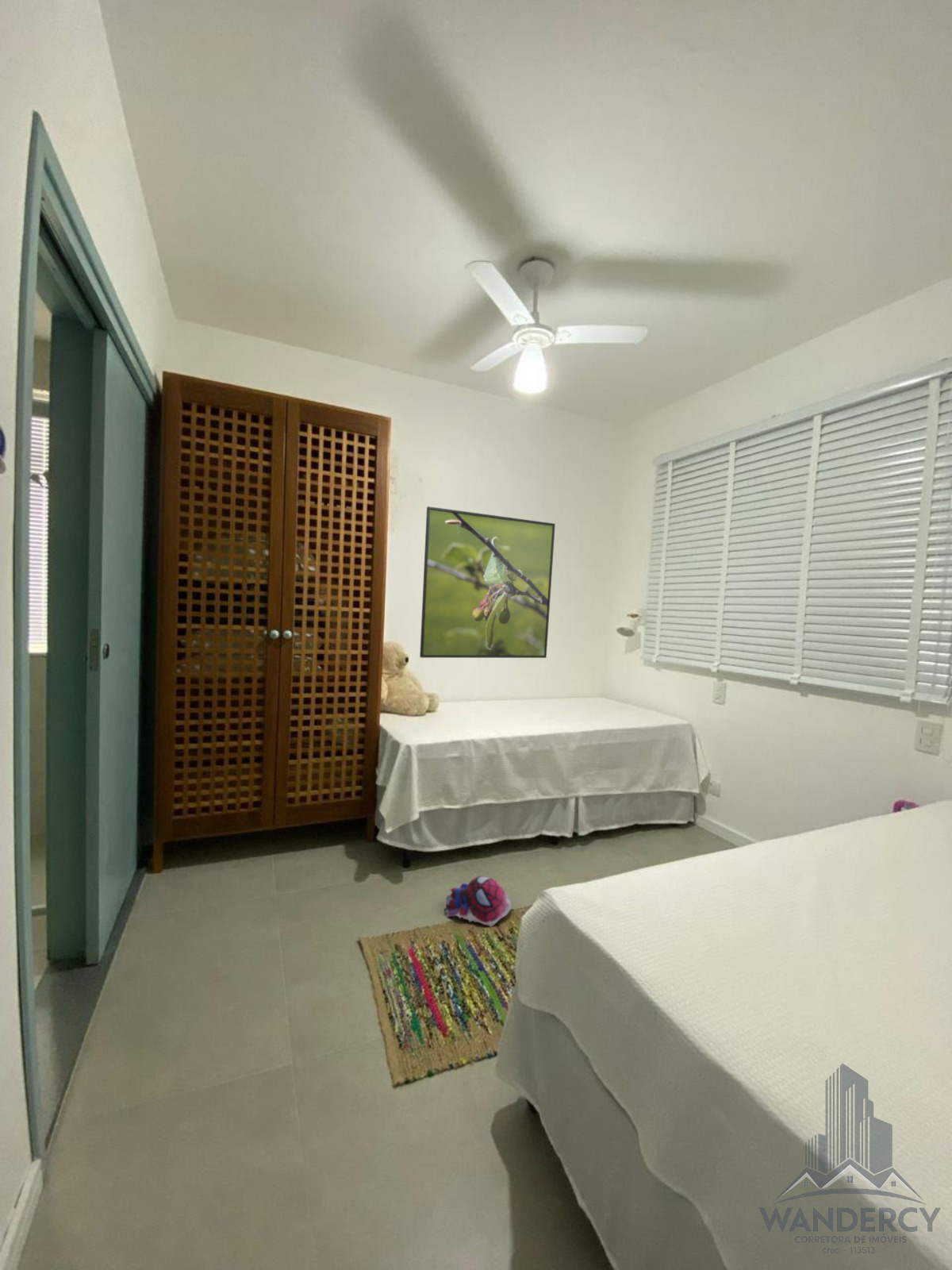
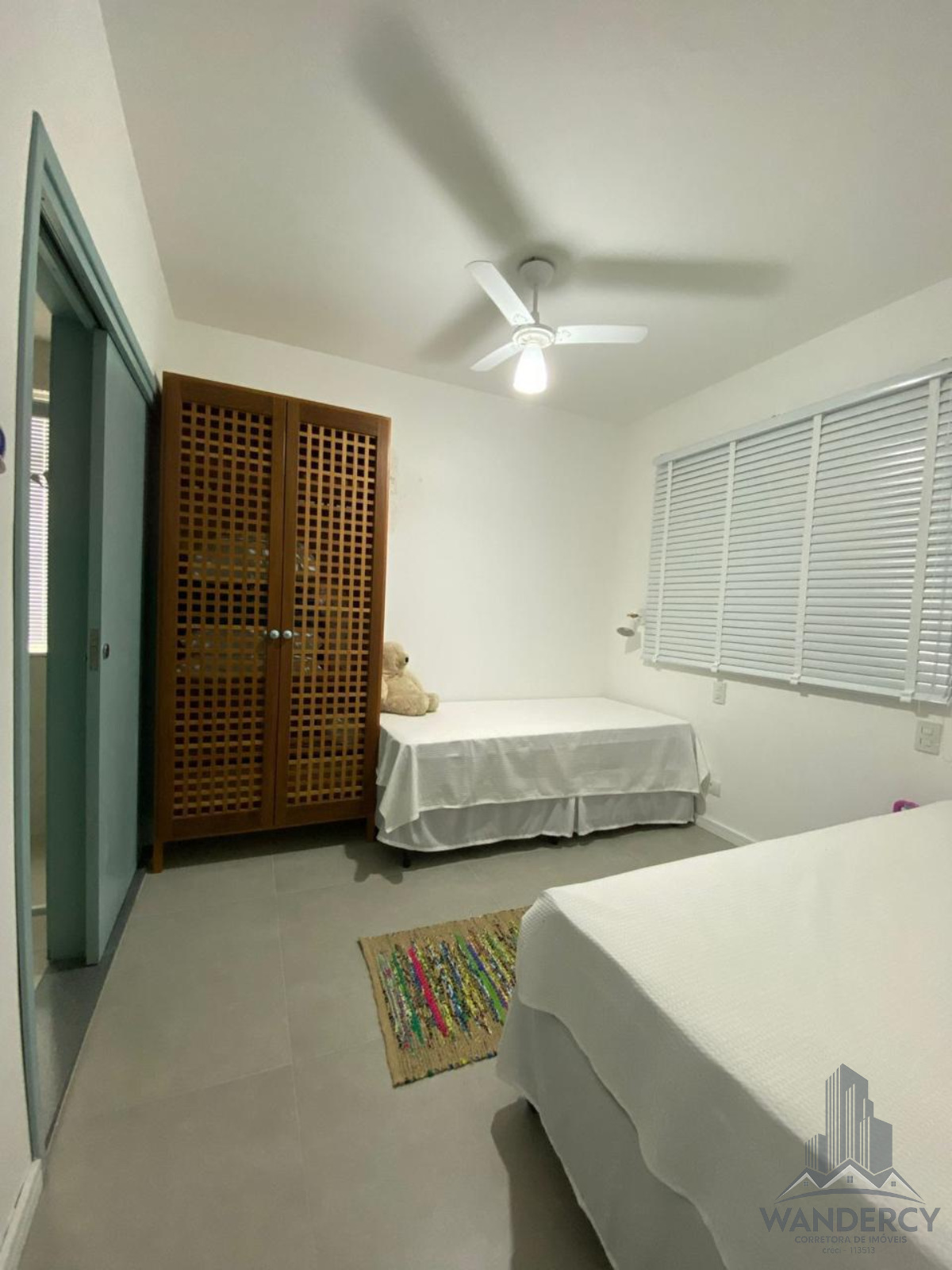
- plush toy [443,876,512,928]
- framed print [419,506,556,659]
